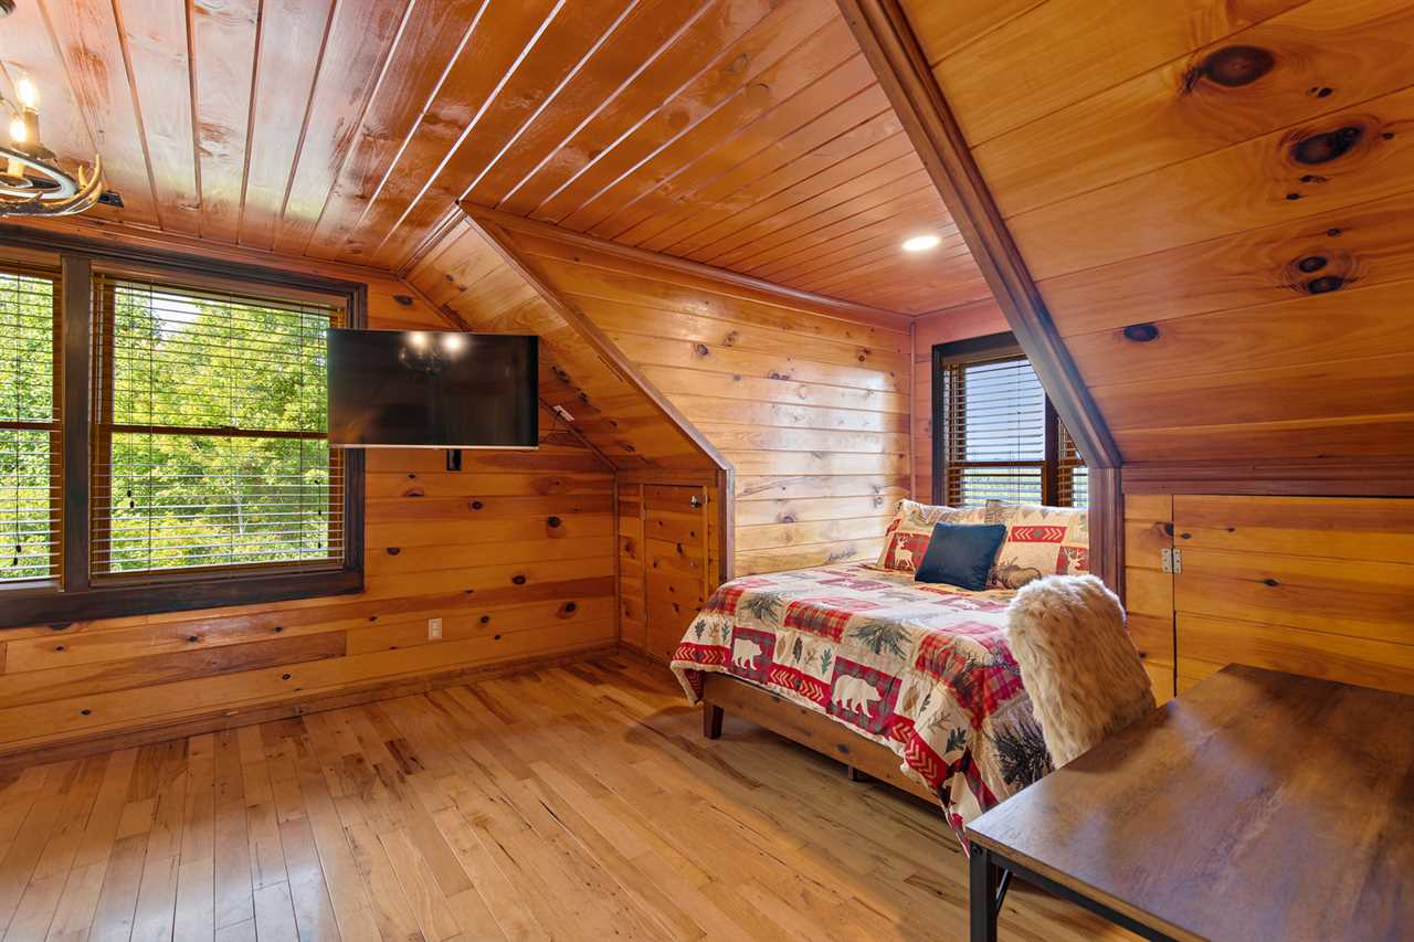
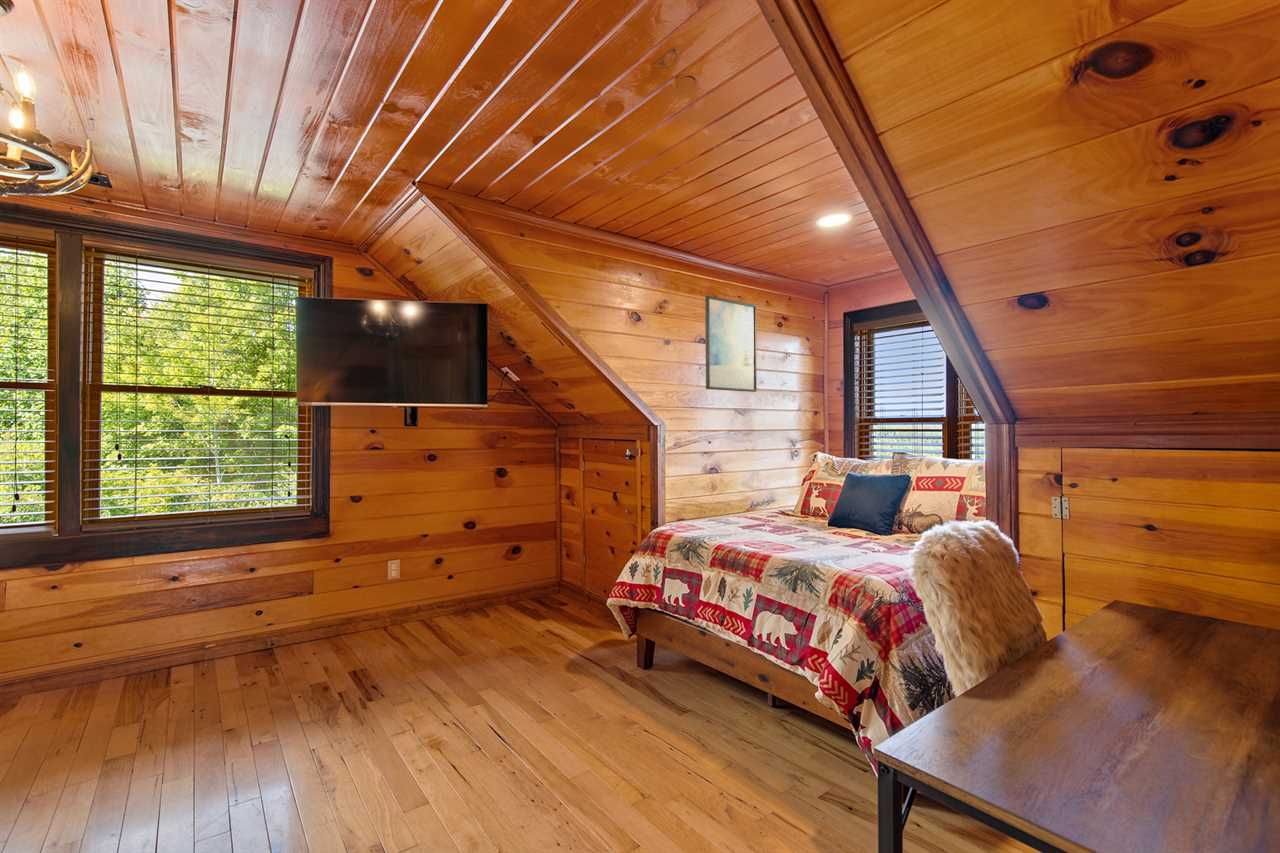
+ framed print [704,295,758,393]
